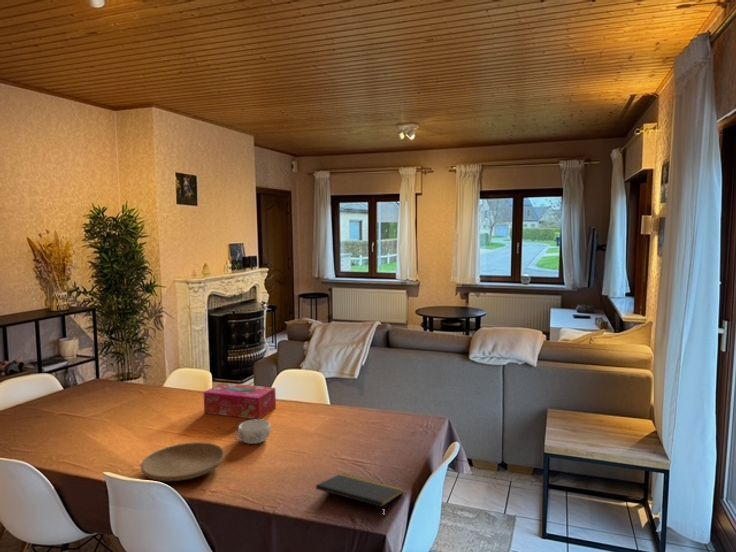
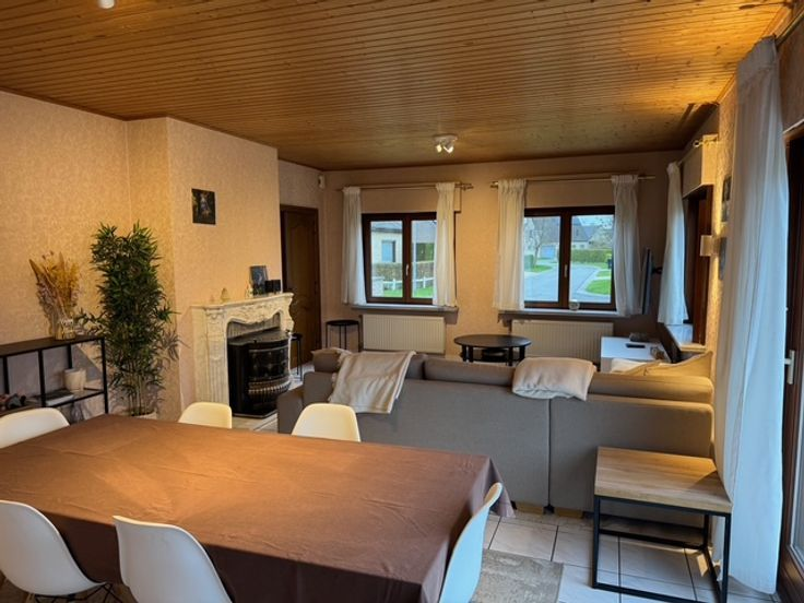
- plate [140,441,226,482]
- tissue box [203,382,277,420]
- notepad [315,472,405,519]
- decorative bowl [234,419,272,445]
